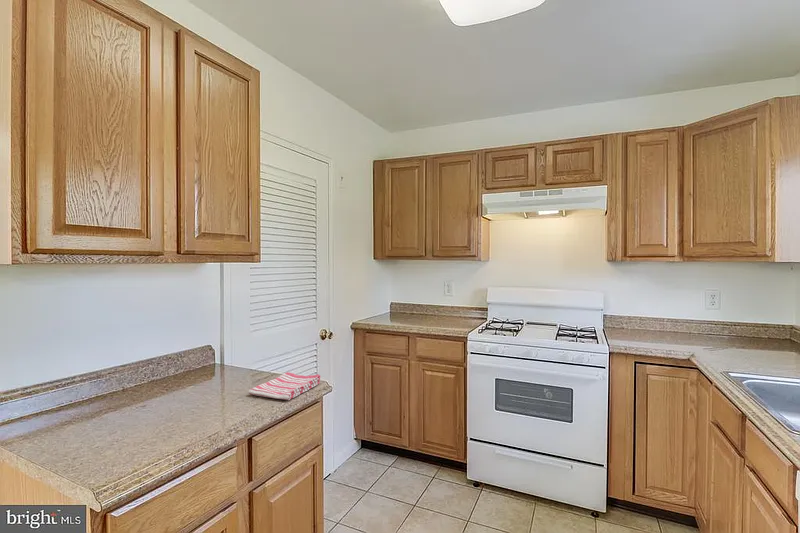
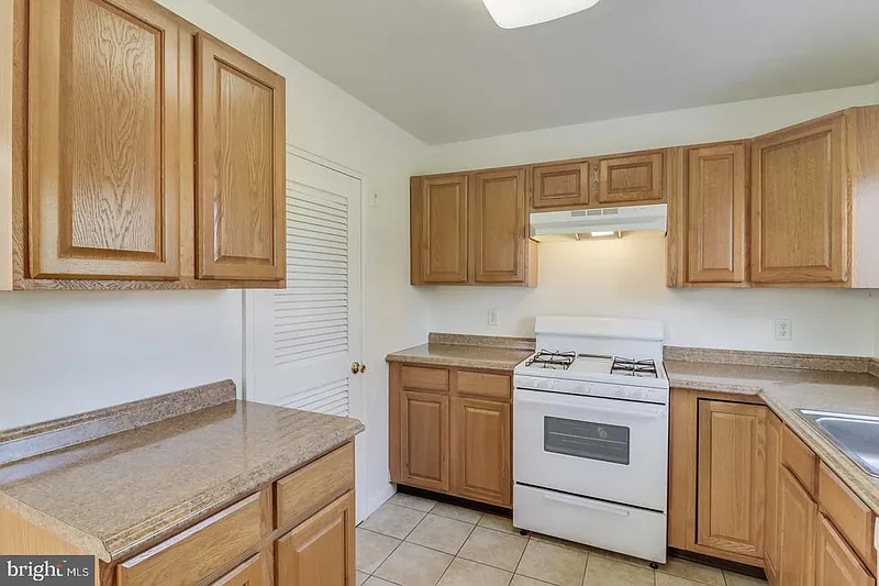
- dish towel [247,371,321,401]
